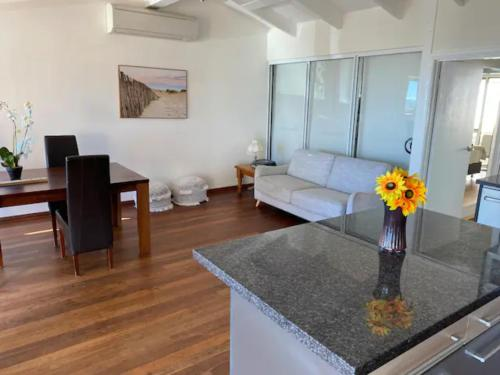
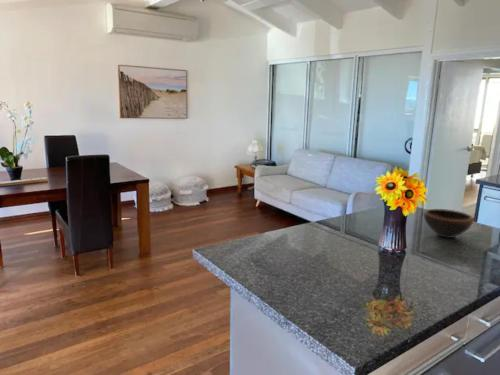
+ bowl [423,208,475,239]
